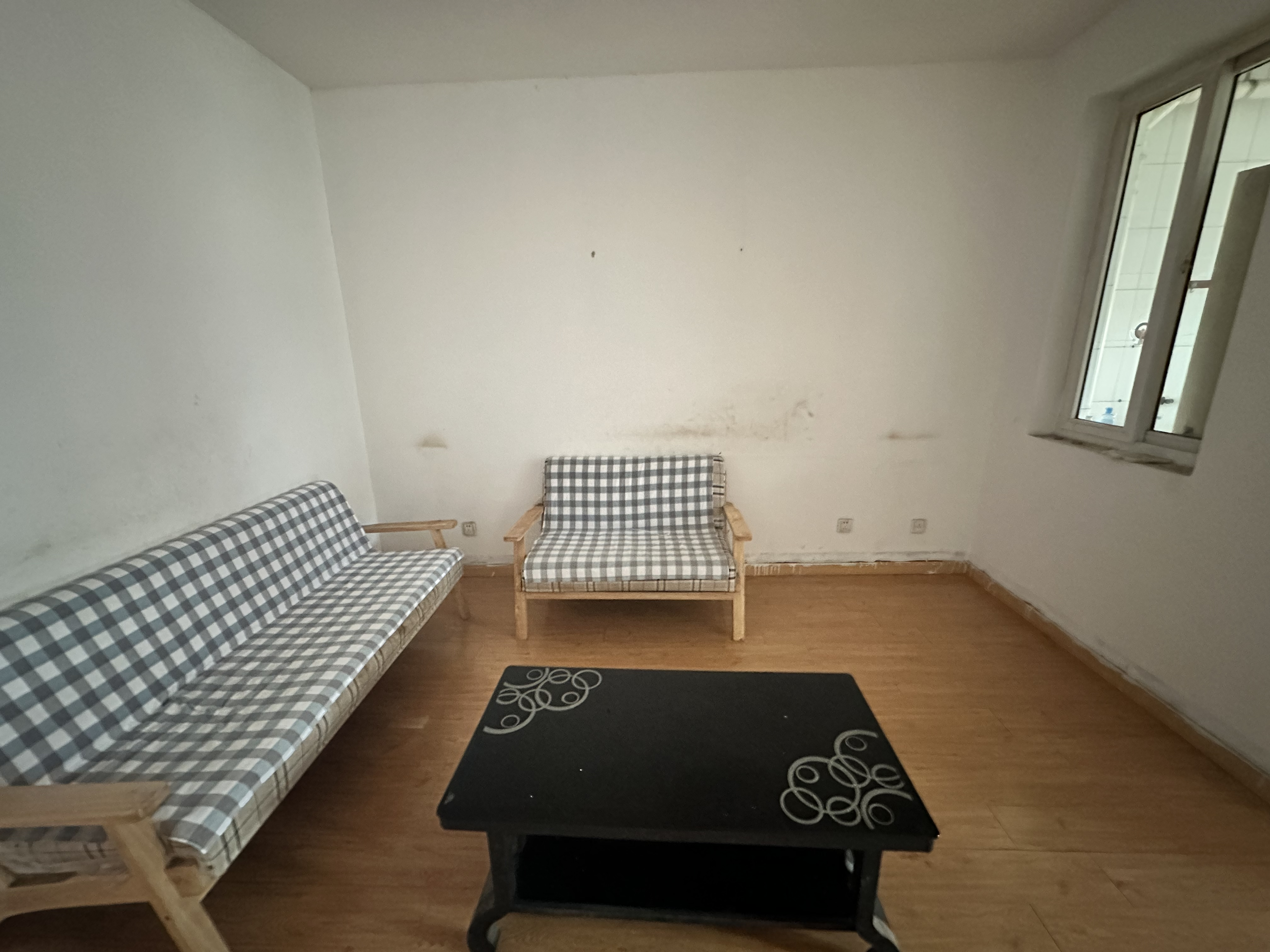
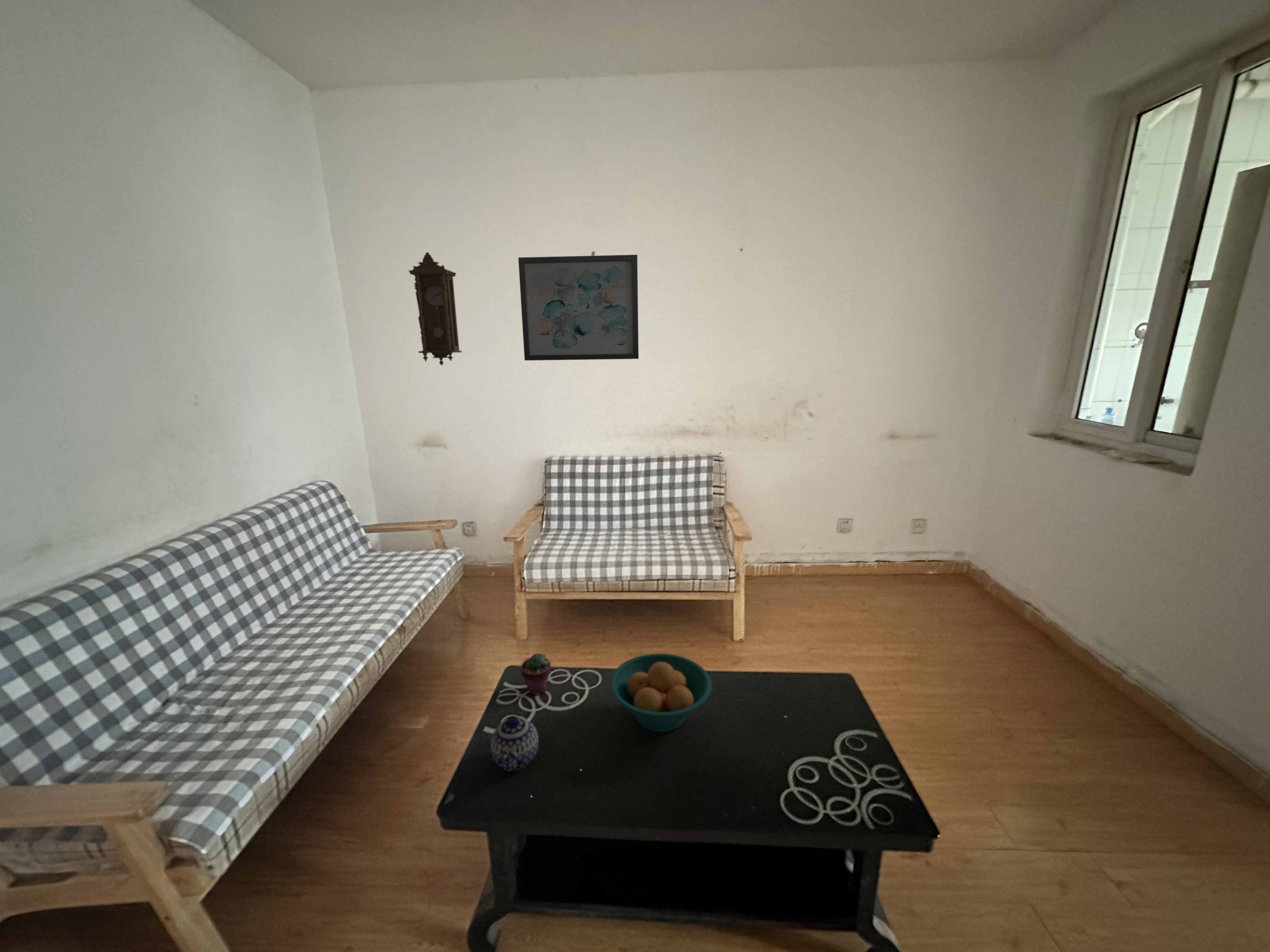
+ pendulum clock [408,252,462,366]
+ teapot [490,712,539,773]
+ wall art [518,254,639,361]
+ potted succulent [521,653,551,695]
+ fruit bowl [609,653,712,732]
